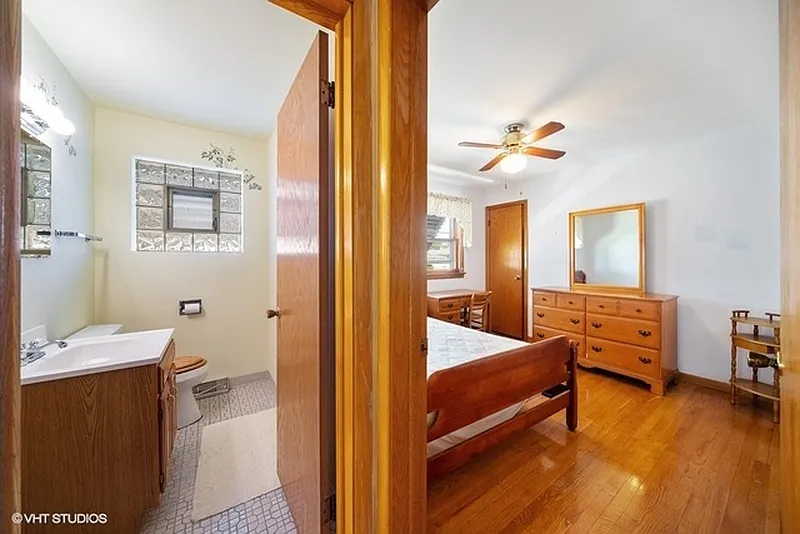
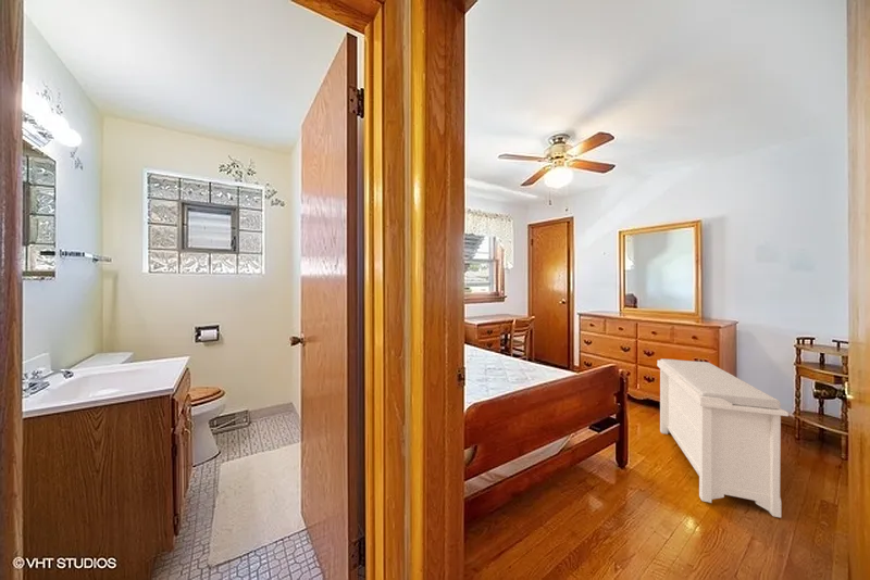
+ bench [656,358,790,519]
